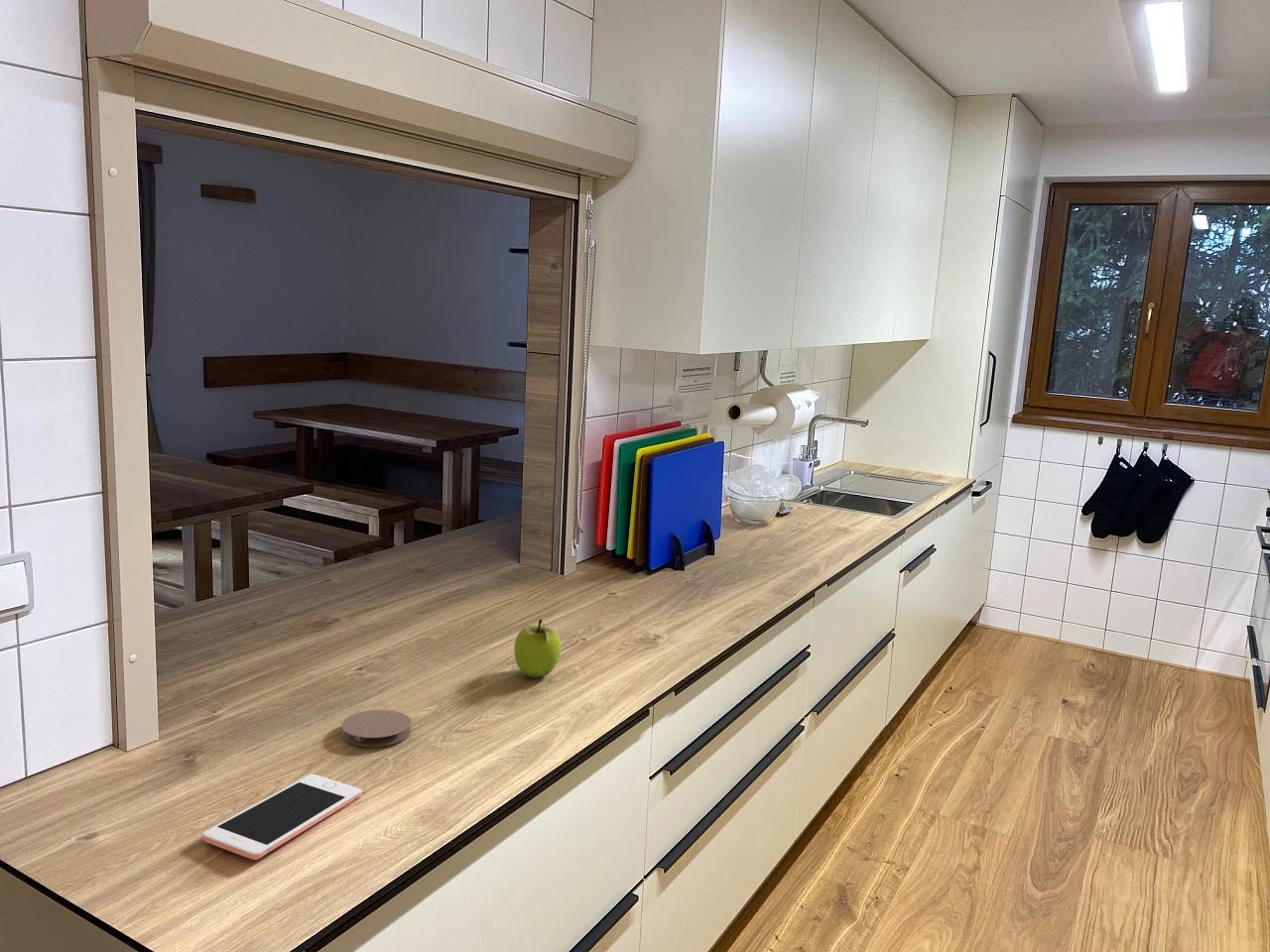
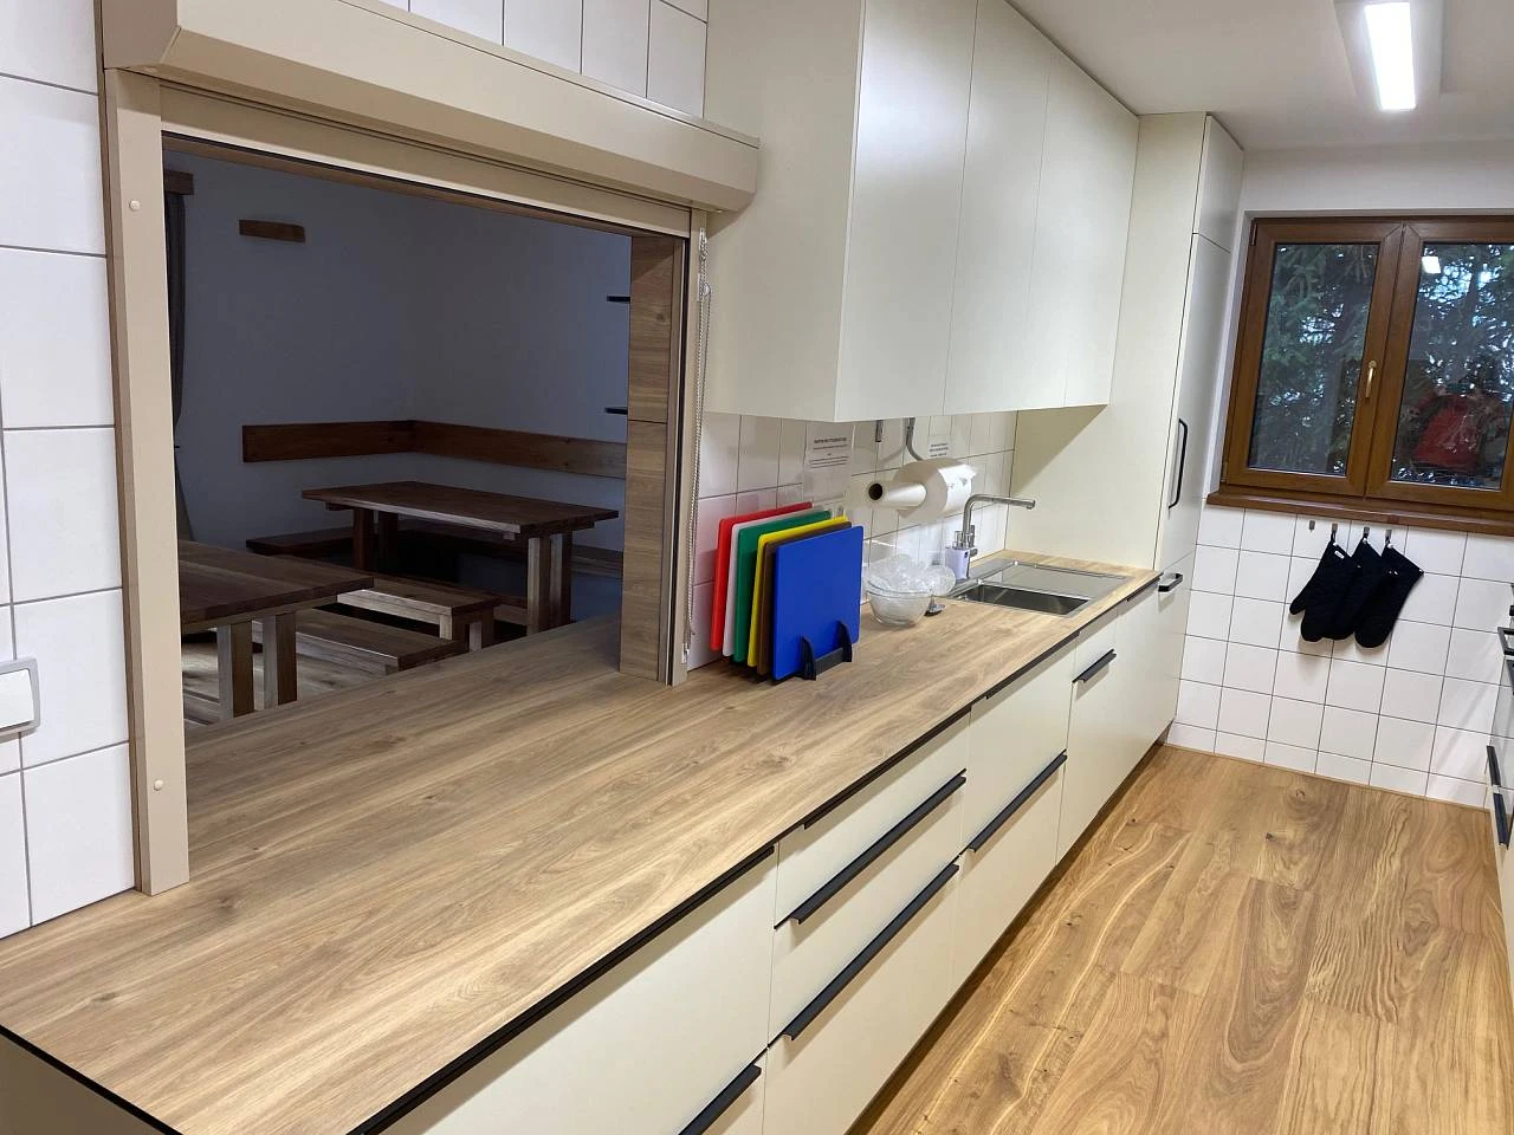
- fruit [513,618,562,679]
- coaster [340,709,413,748]
- cell phone [201,773,363,861]
